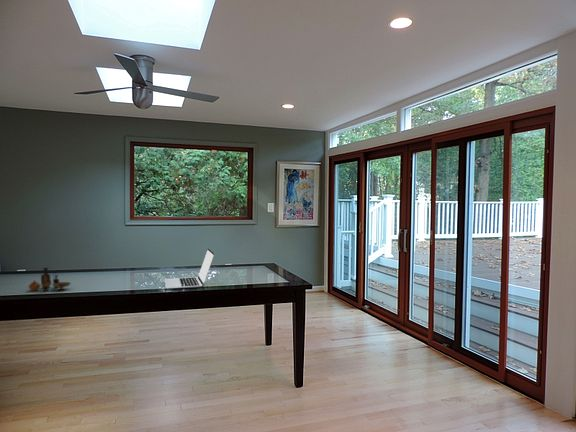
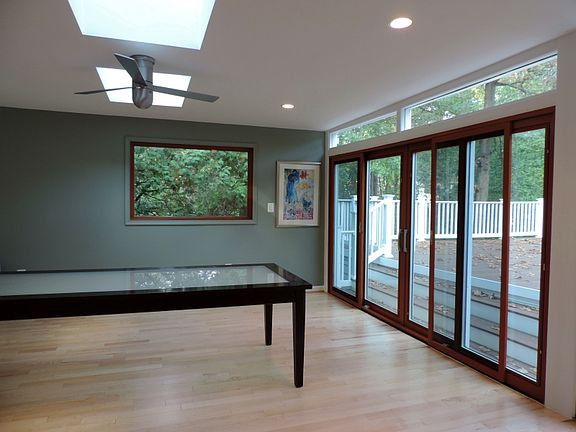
- laptop [163,247,215,290]
- vase [27,267,72,292]
